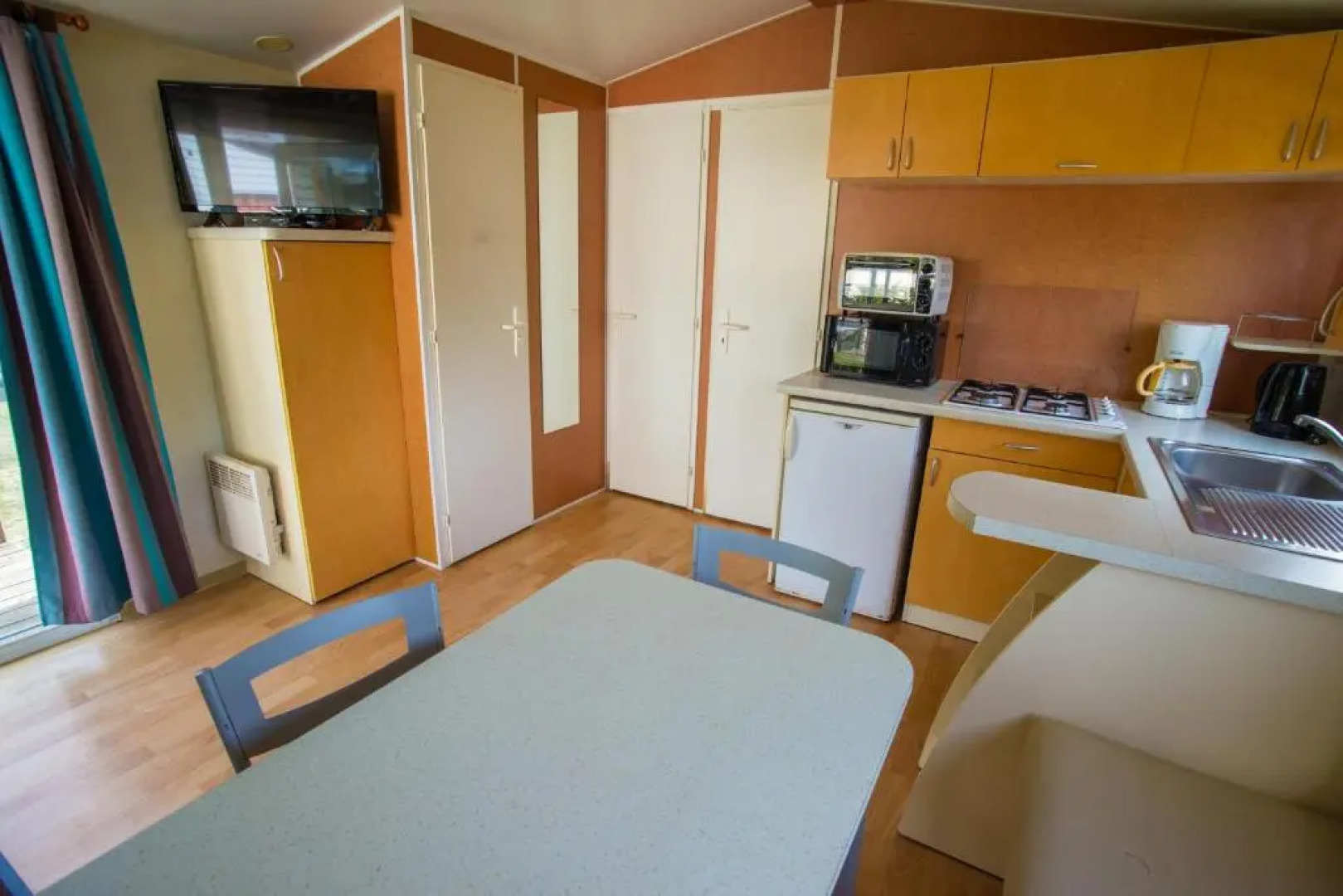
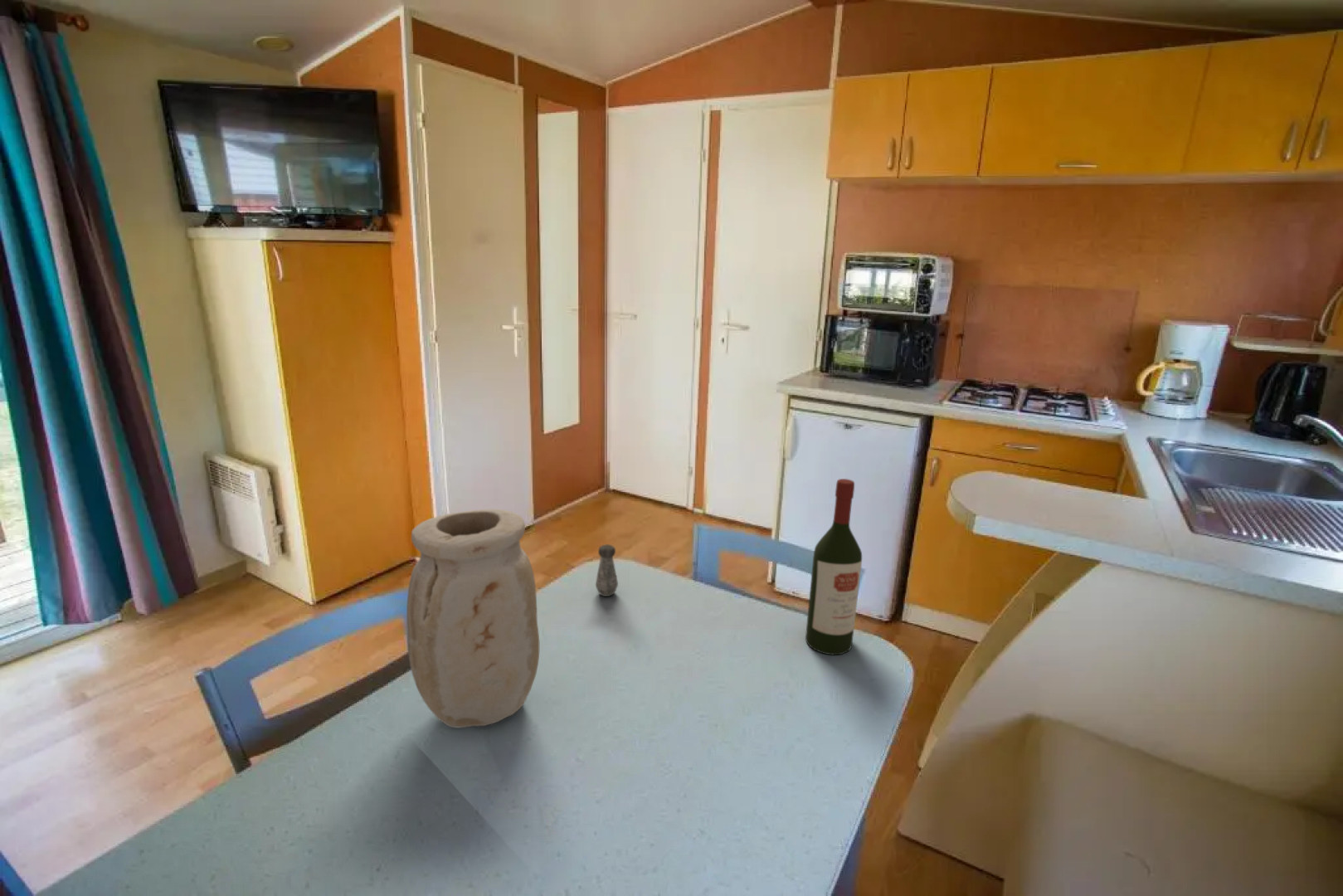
+ vase [406,509,540,728]
+ wine bottle [805,478,863,655]
+ salt shaker [595,543,619,597]
